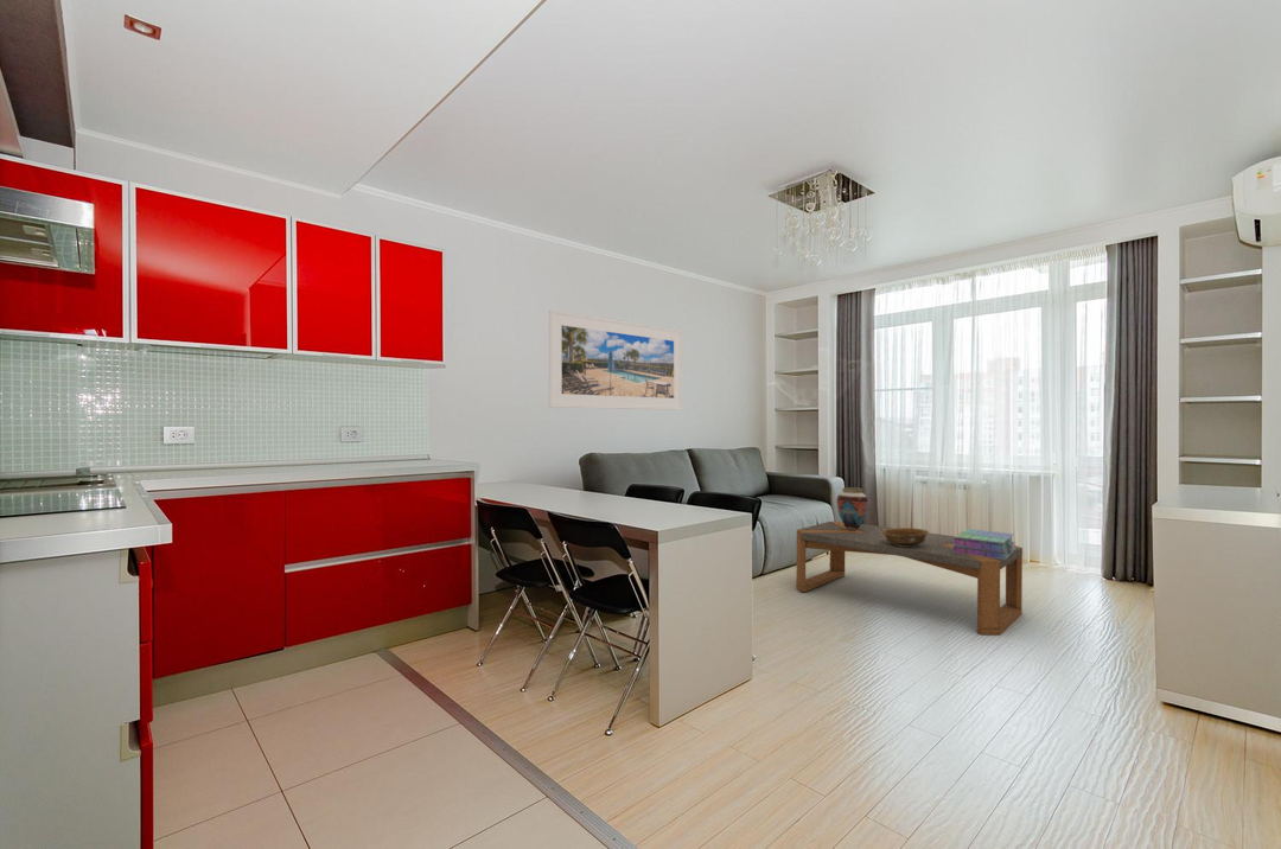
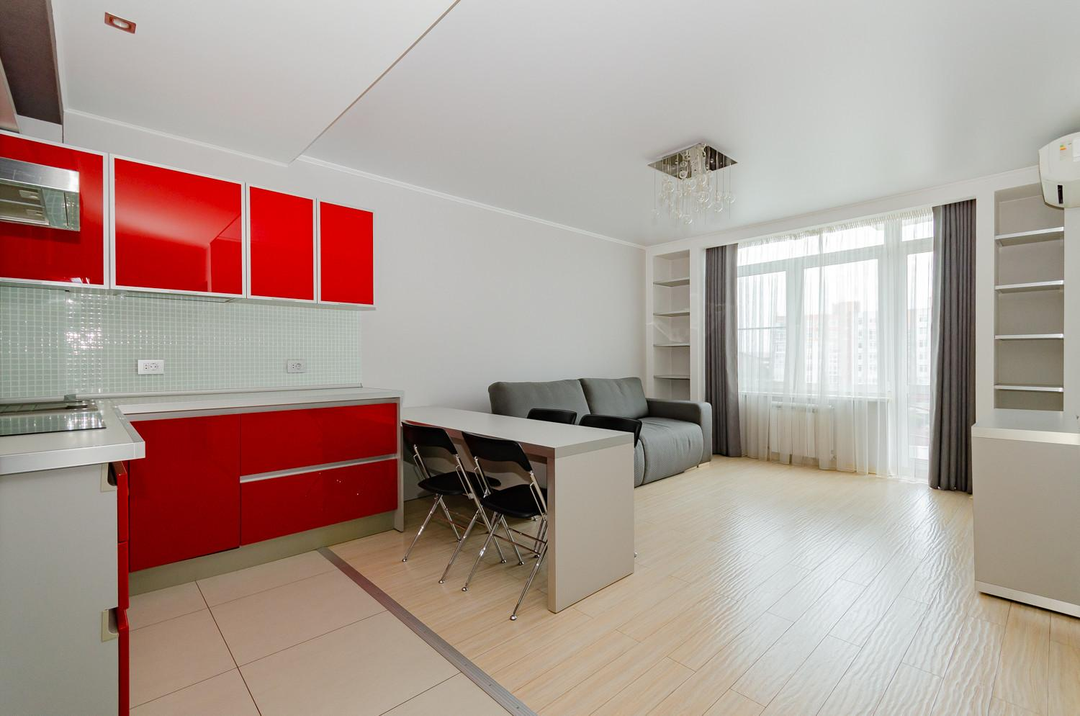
- vase [835,486,869,531]
- stack of books [952,528,1016,560]
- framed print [548,308,683,411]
- coffee table [796,521,1024,637]
- decorative bowl [882,526,930,547]
